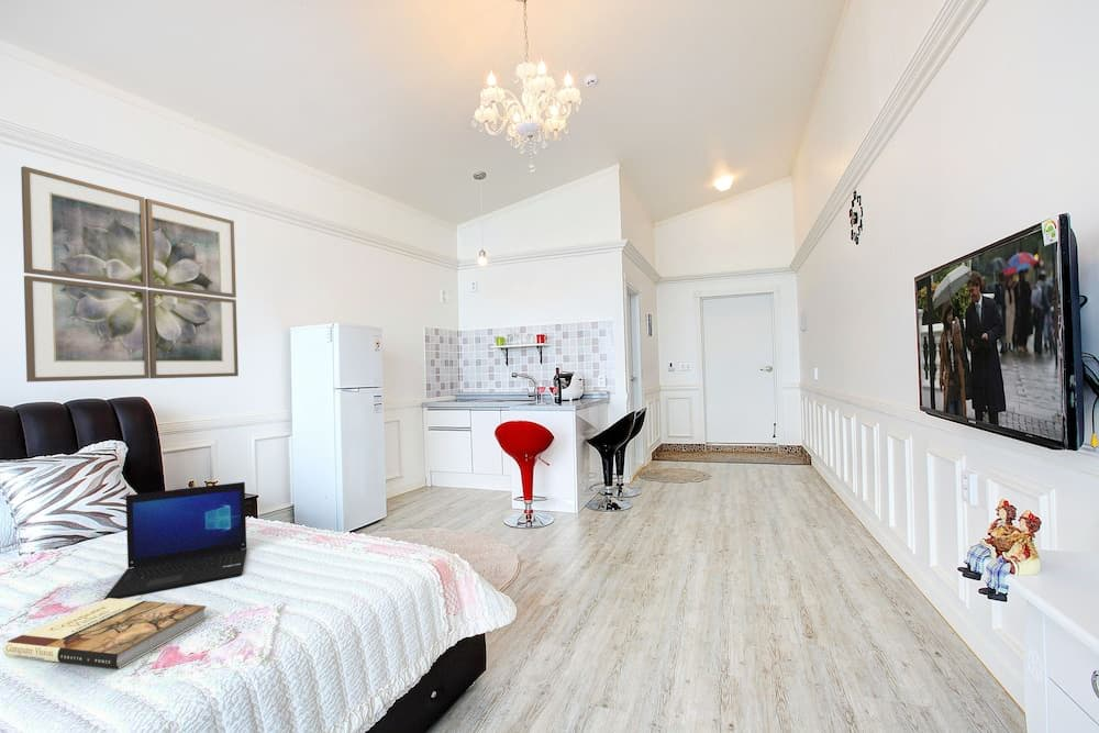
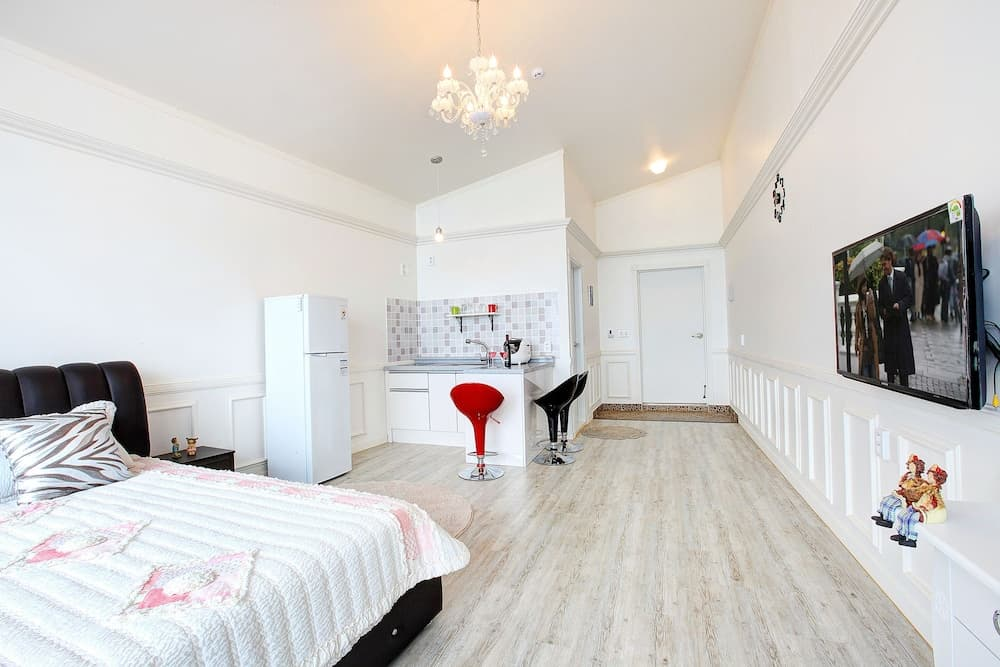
- book [2,598,208,670]
- wall art [20,165,240,384]
- laptop [103,481,248,600]
